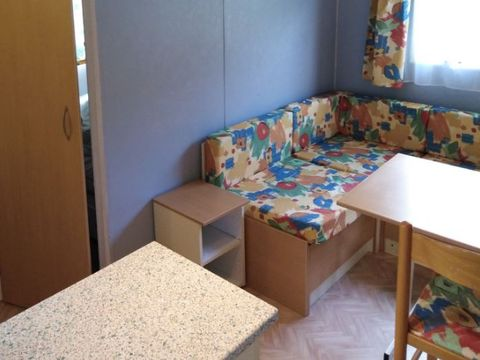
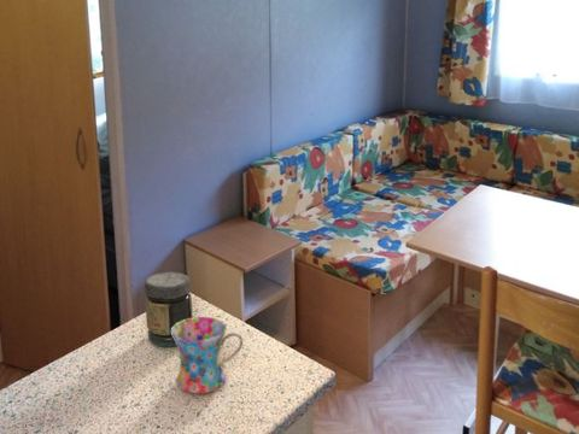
+ jar [144,271,194,347]
+ mug [171,316,244,395]
